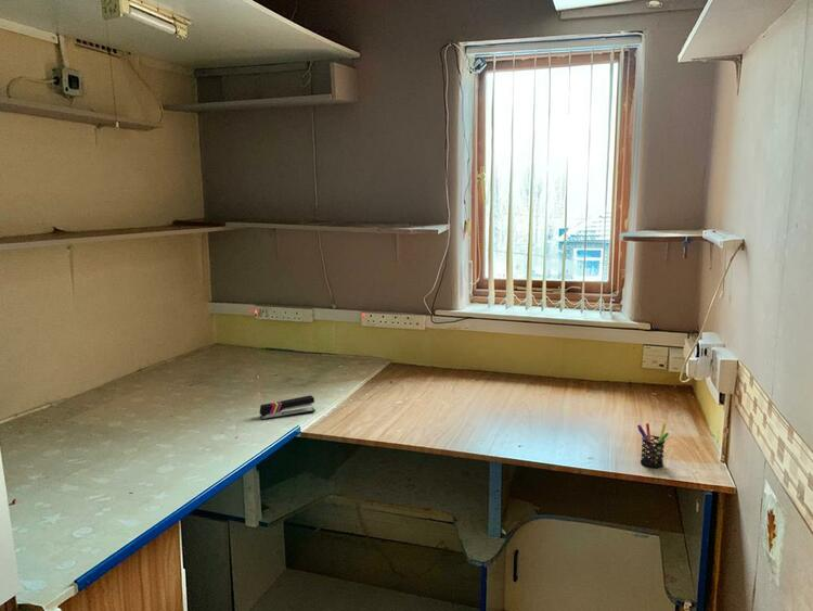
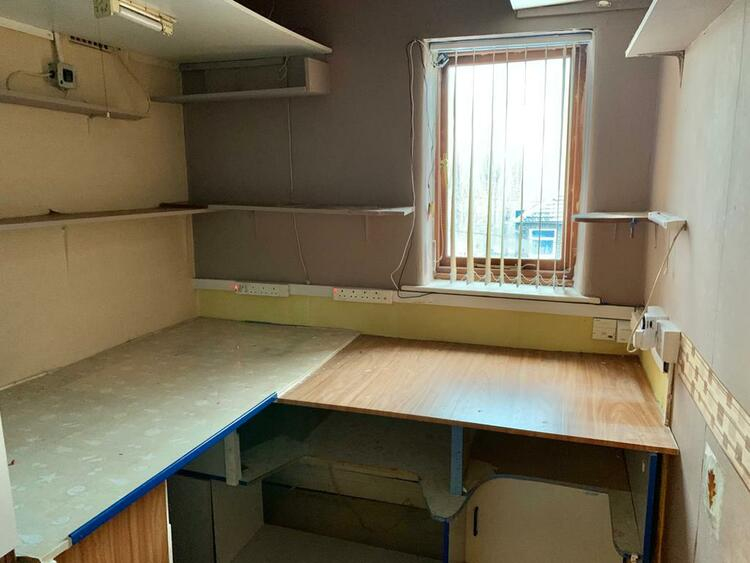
- pen holder [636,422,670,469]
- stapler [258,394,317,421]
